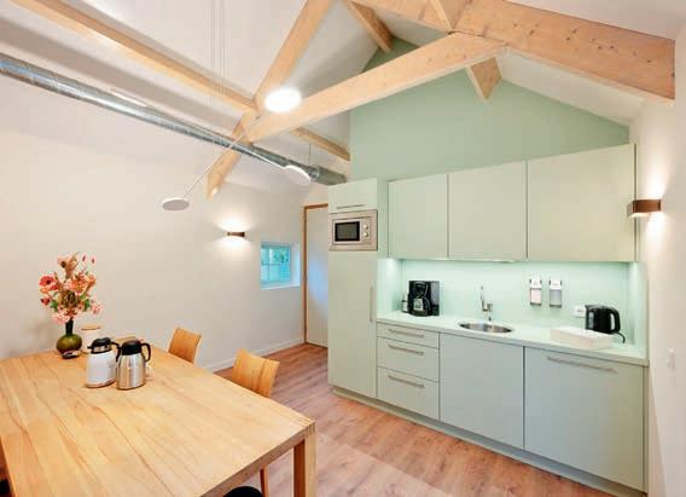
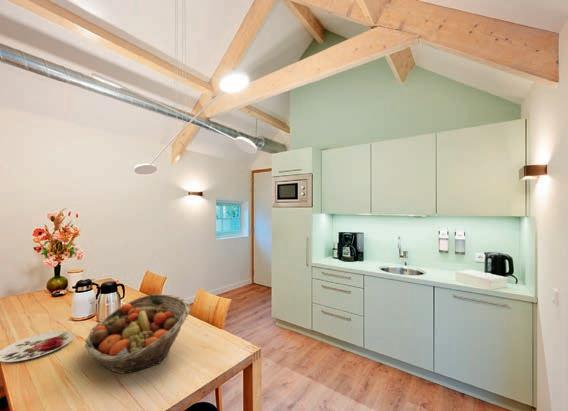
+ fruit basket [84,293,191,374]
+ plate [0,330,74,363]
